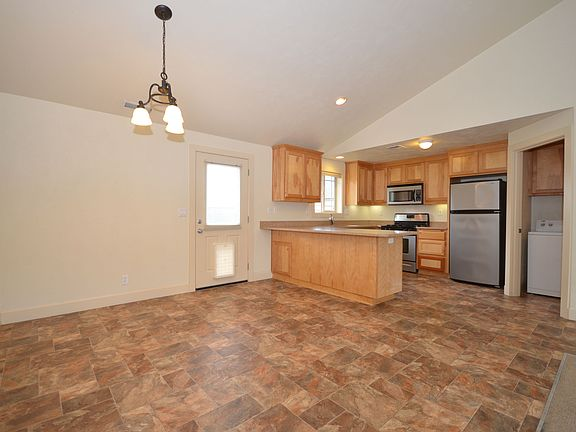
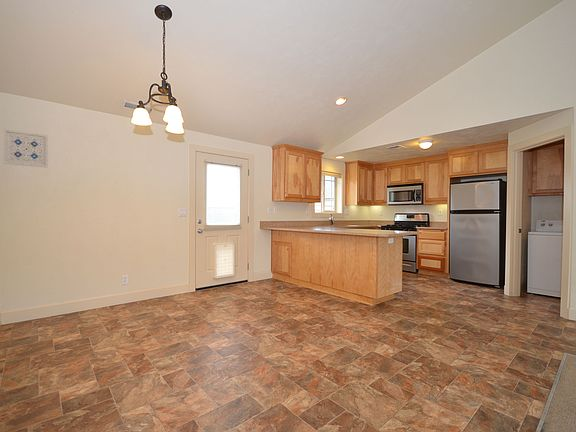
+ wall art [2,128,49,168]
